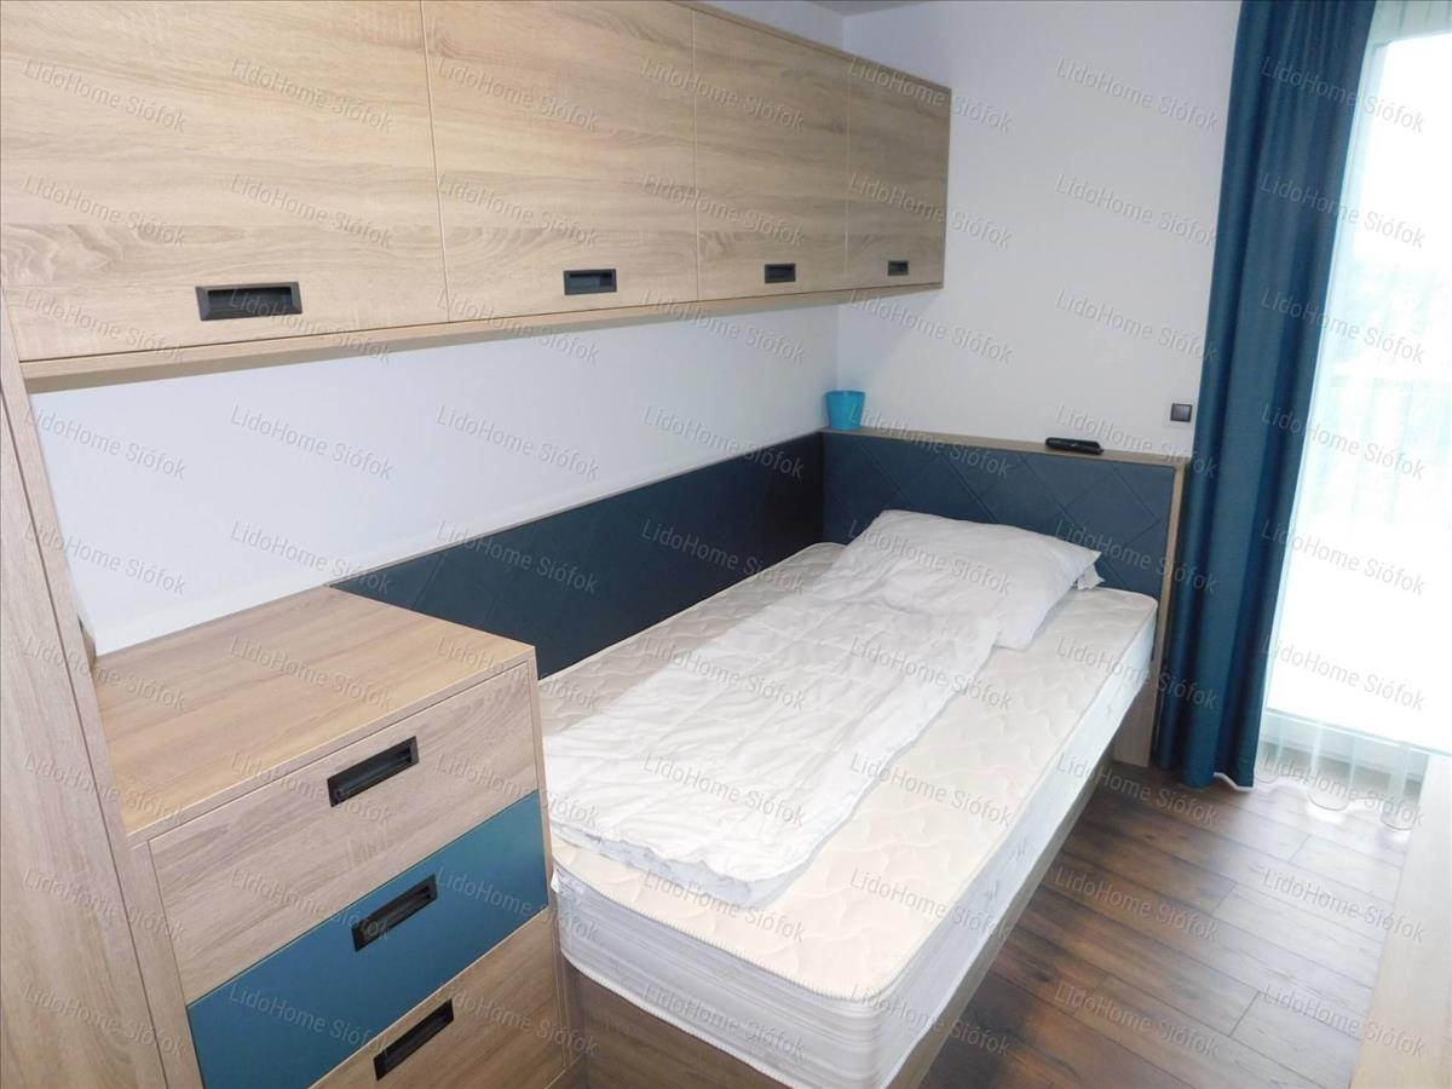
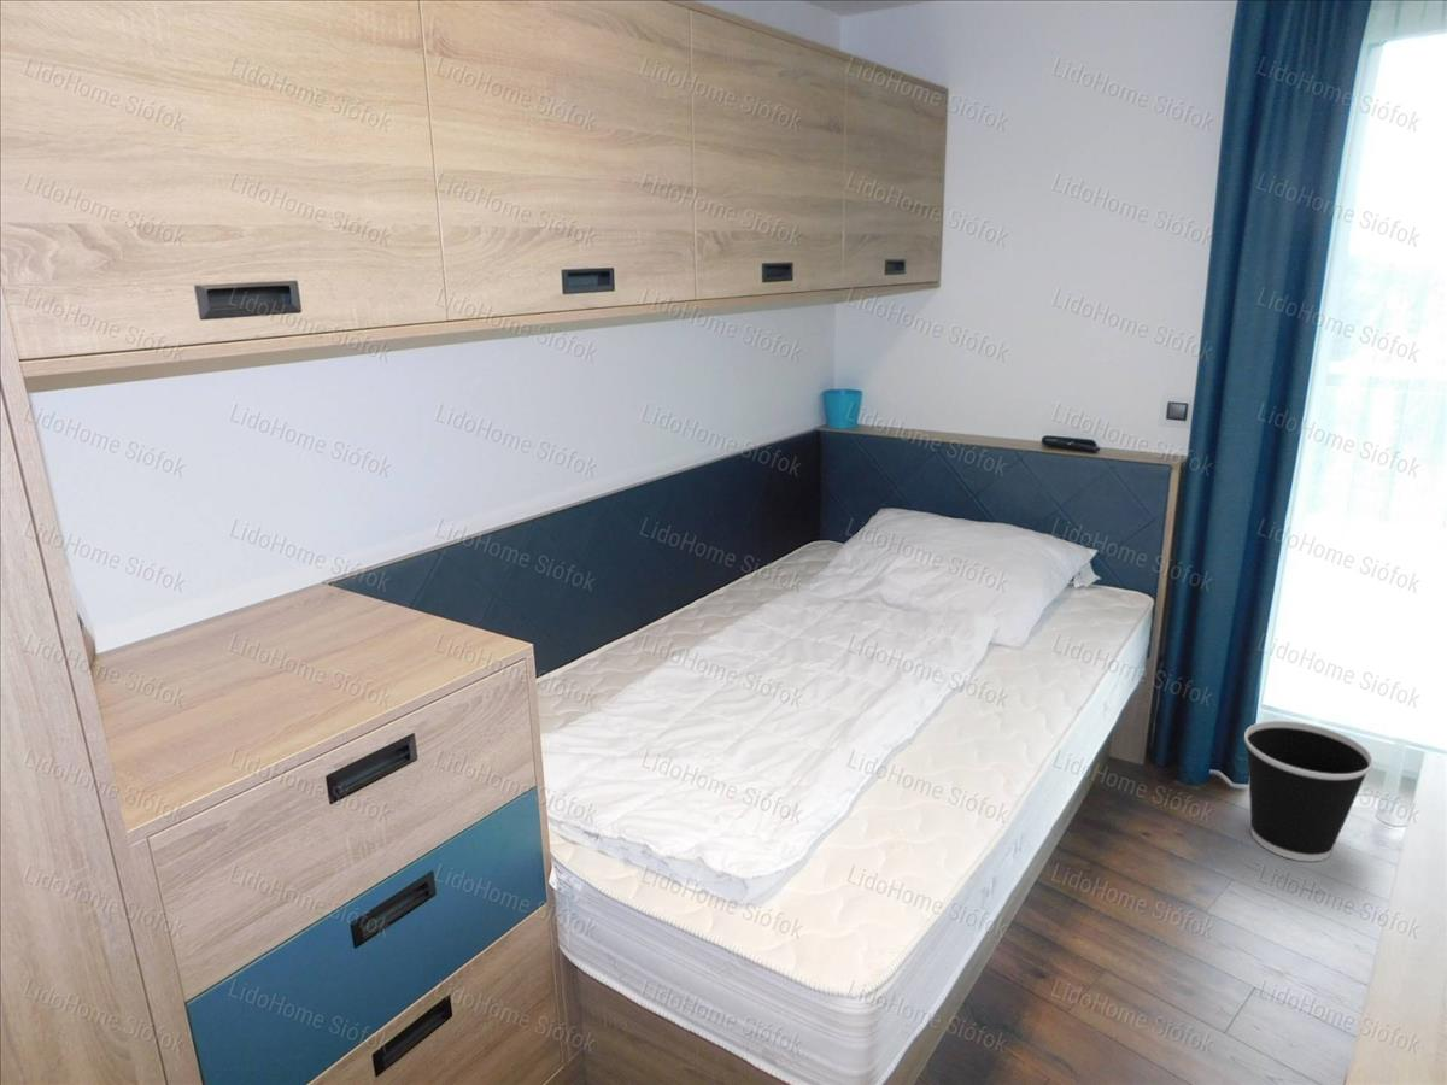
+ wastebasket [1243,720,1375,863]
